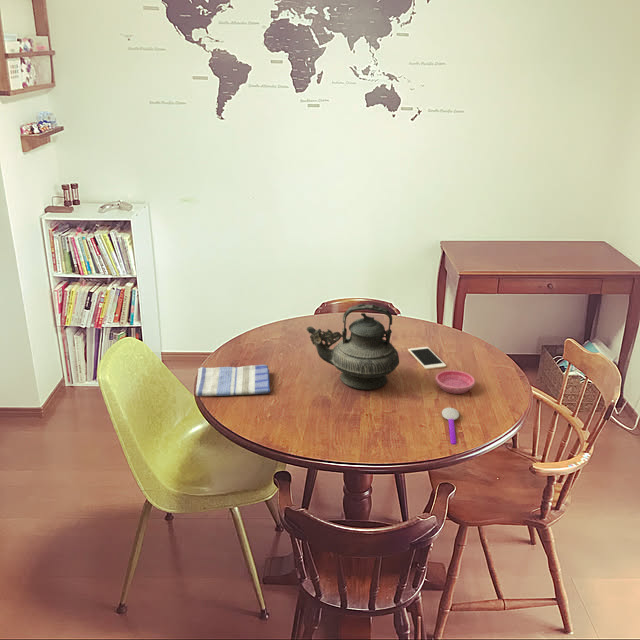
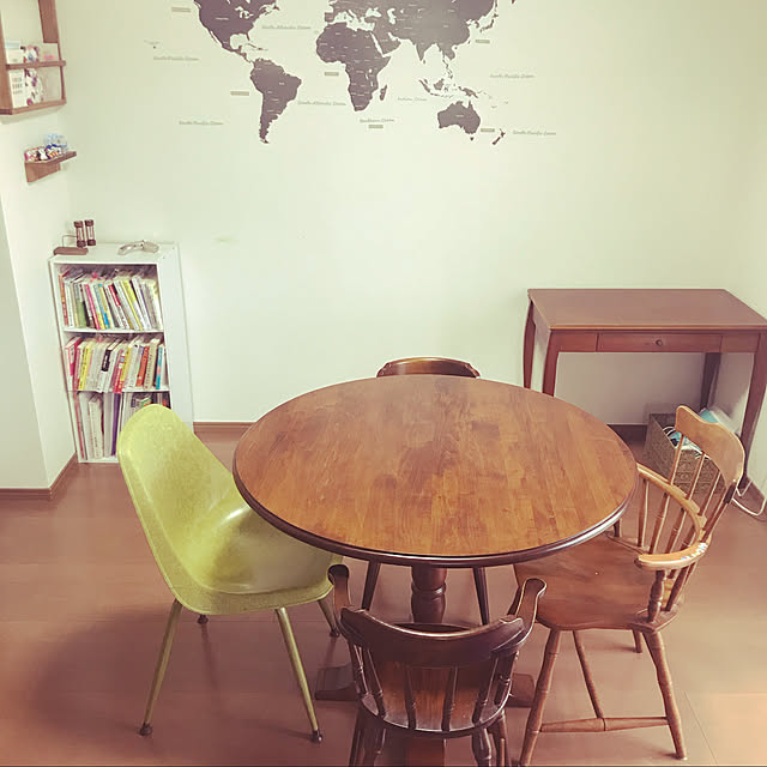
- dish towel [195,364,271,397]
- spoon [441,407,460,445]
- cell phone [407,346,447,371]
- teapot [306,302,400,391]
- saucer [435,369,476,395]
